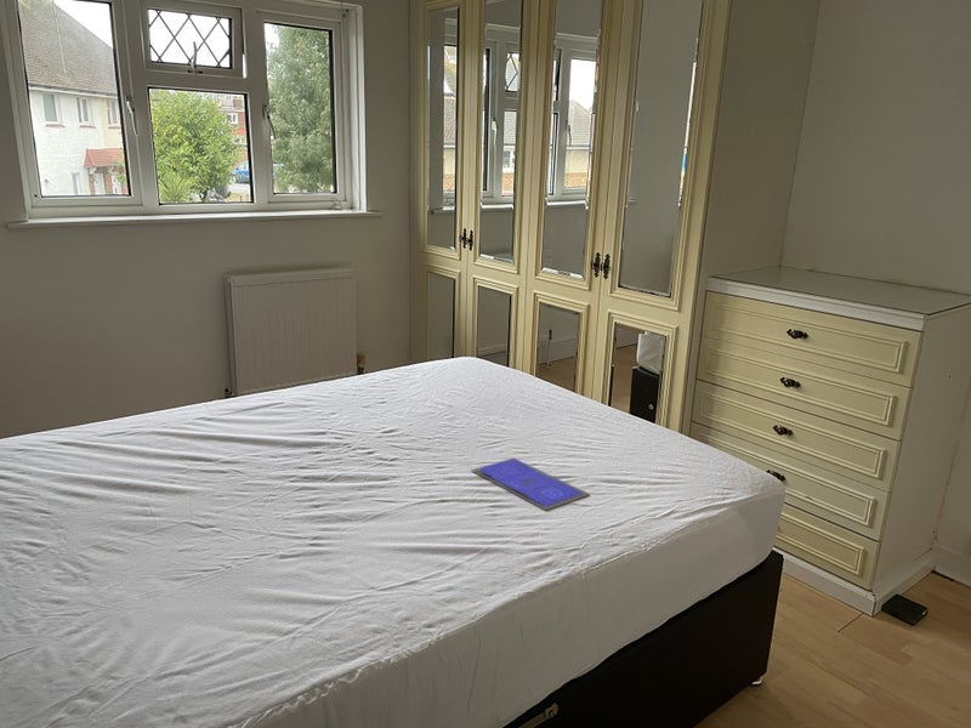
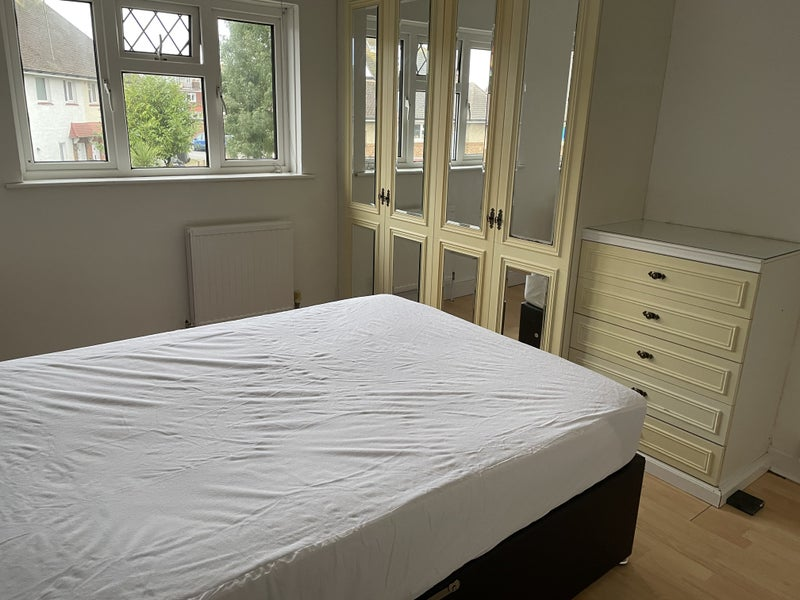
- booklet [470,456,591,512]
